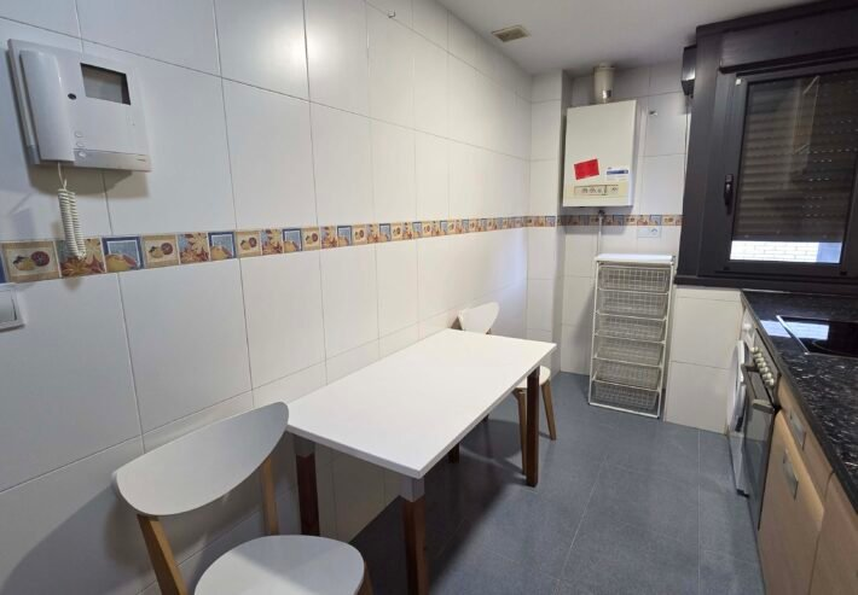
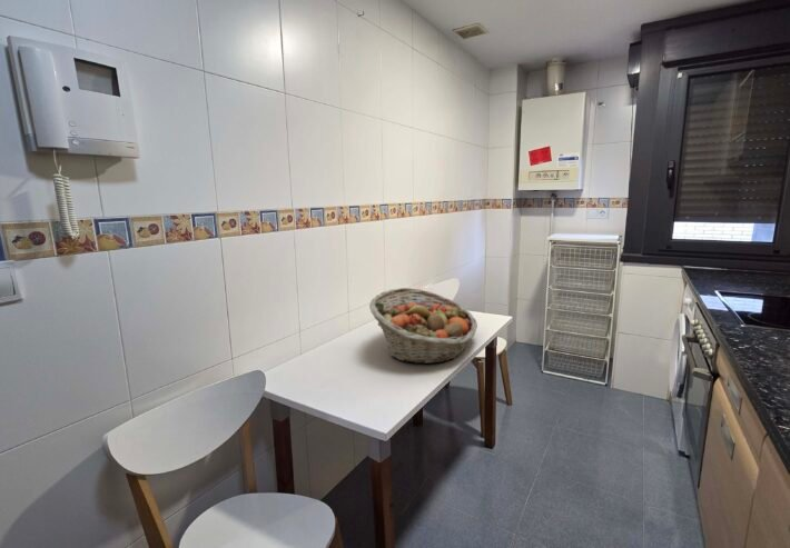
+ fruit basket [368,287,478,365]
